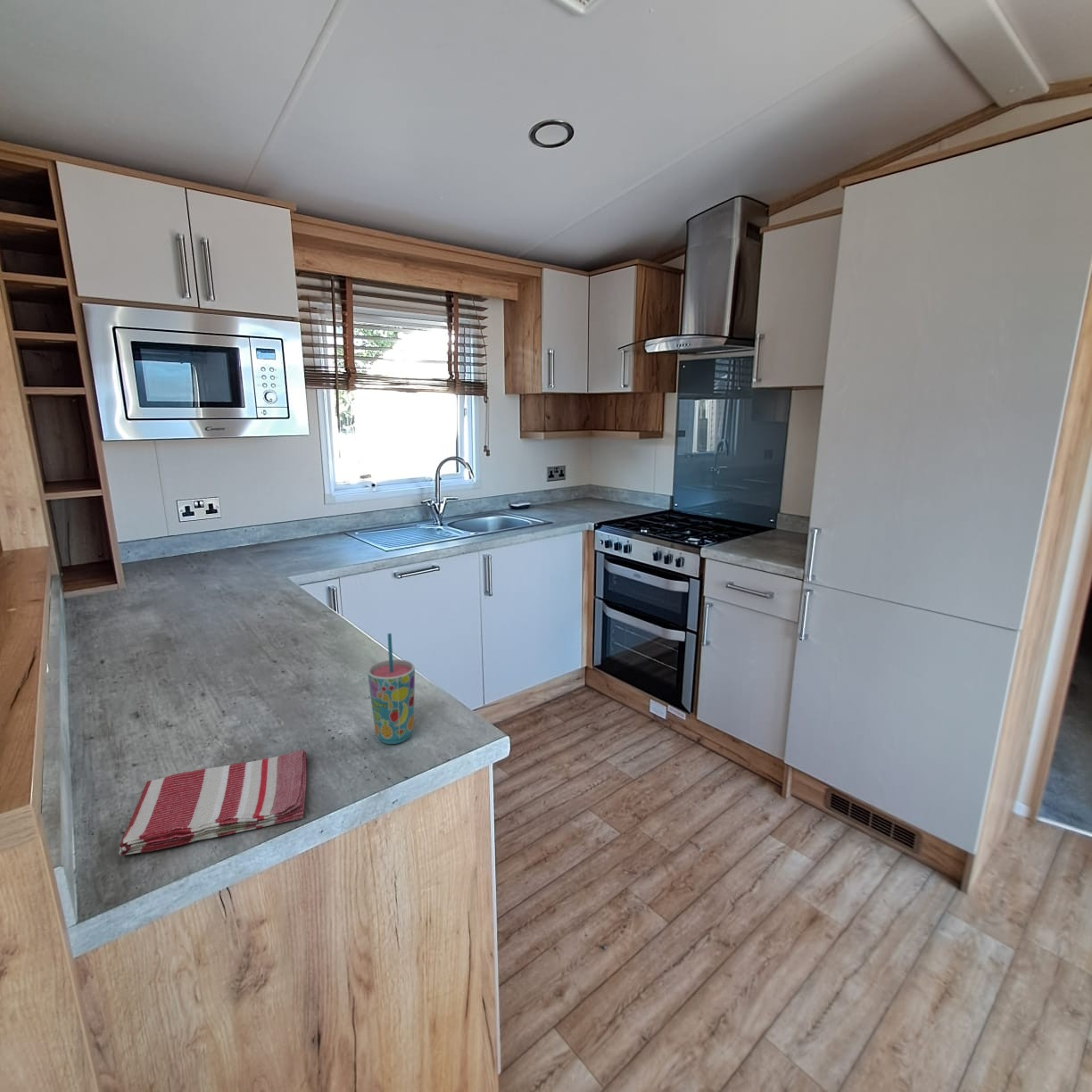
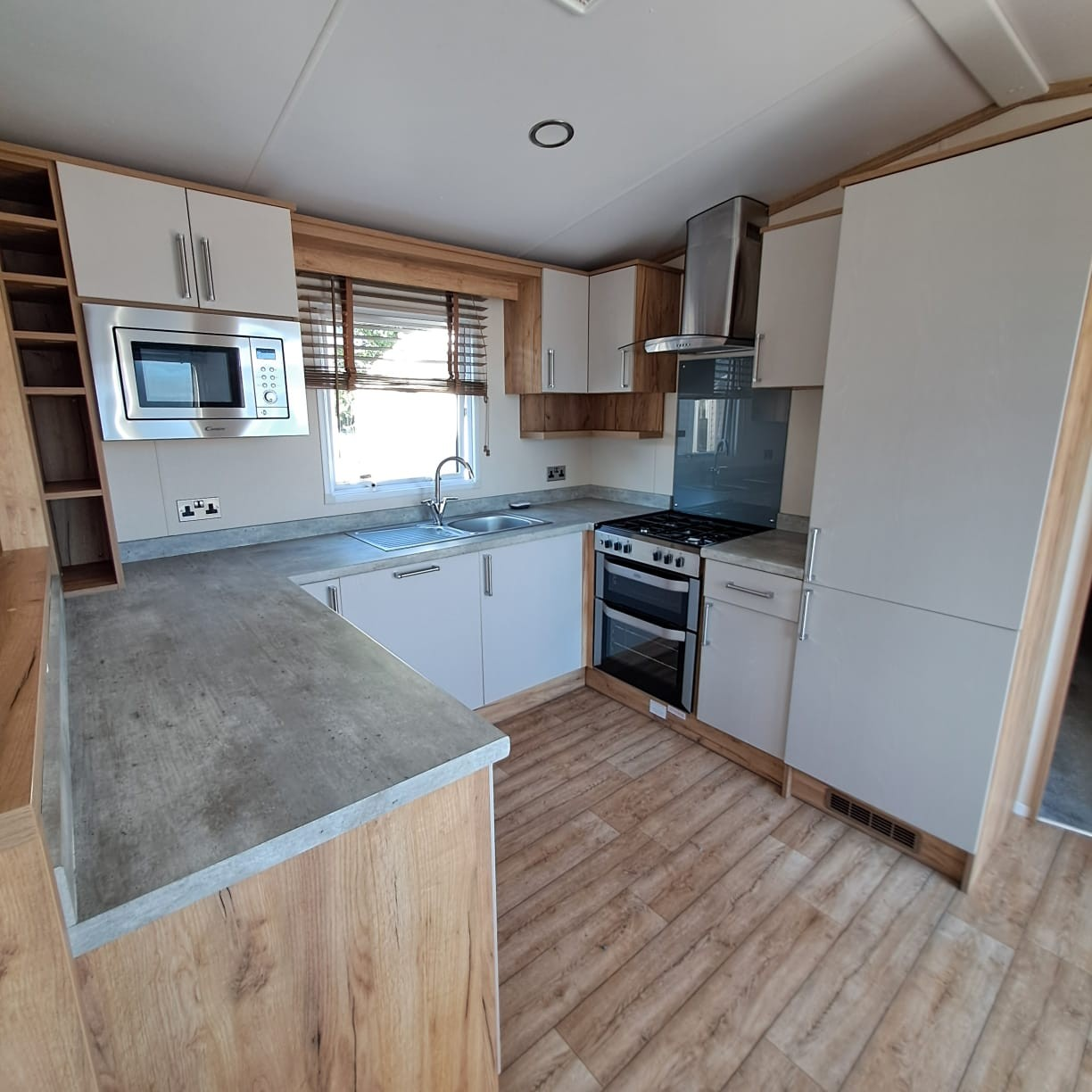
- dish towel [118,749,307,856]
- cup [367,633,416,745]
